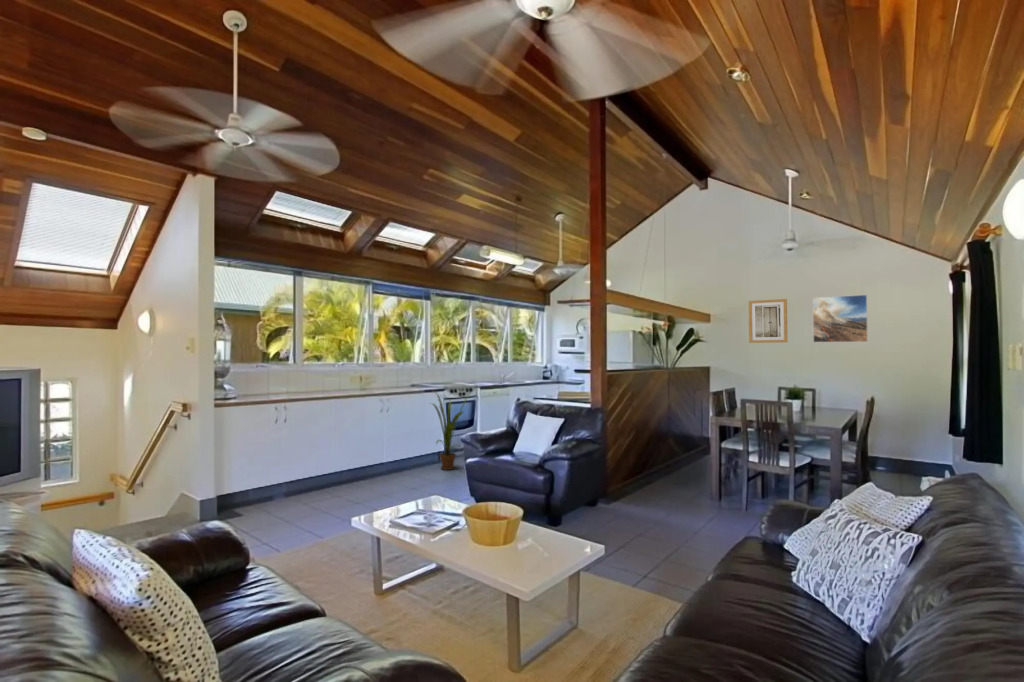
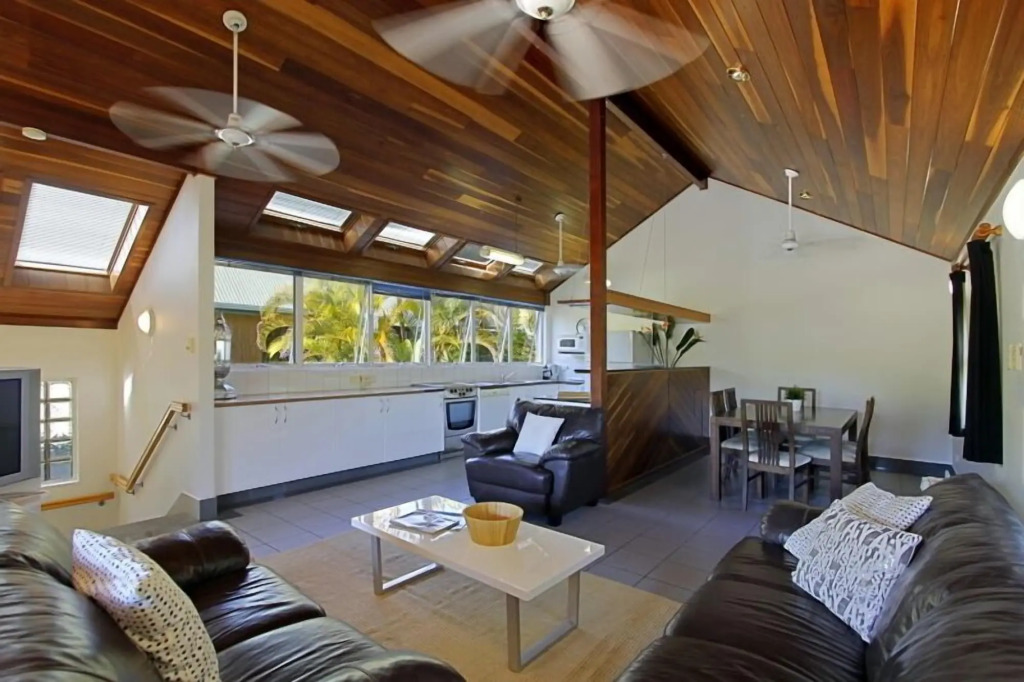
- house plant [429,389,471,471]
- wall art [748,298,788,344]
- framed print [812,294,869,344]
